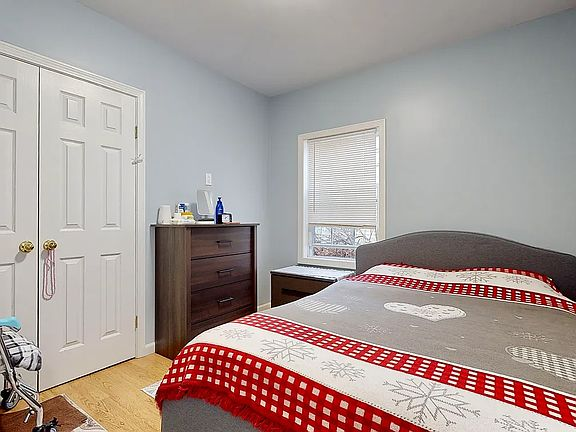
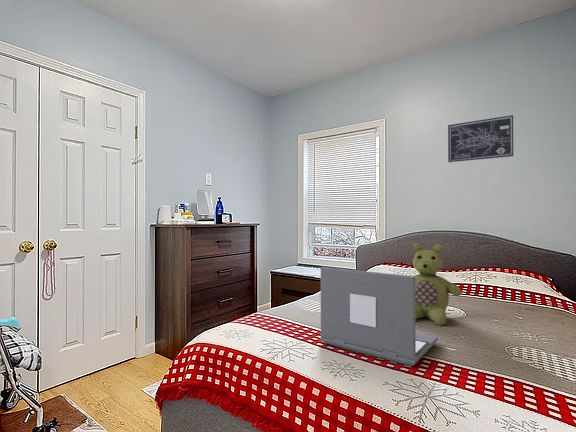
+ laptop [319,266,439,367]
+ wall art [447,114,514,163]
+ stuffed bear [412,242,462,326]
